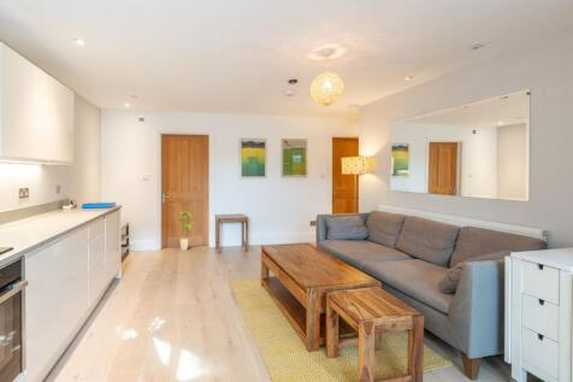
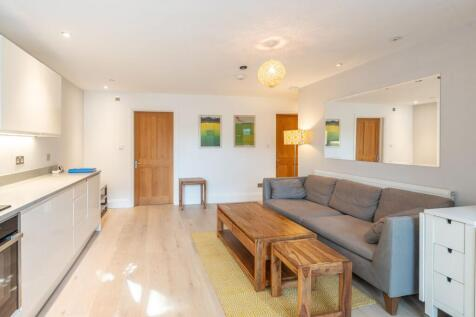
- house plant [176,210,197,252]
